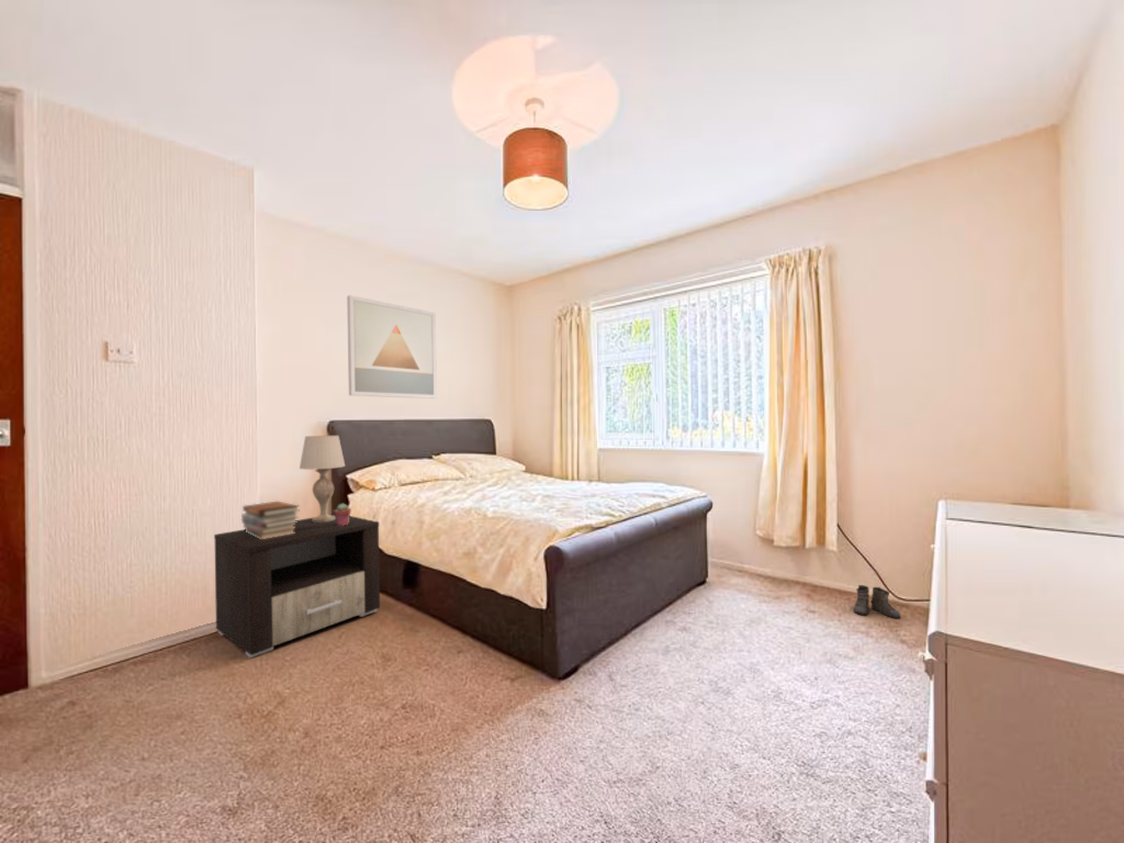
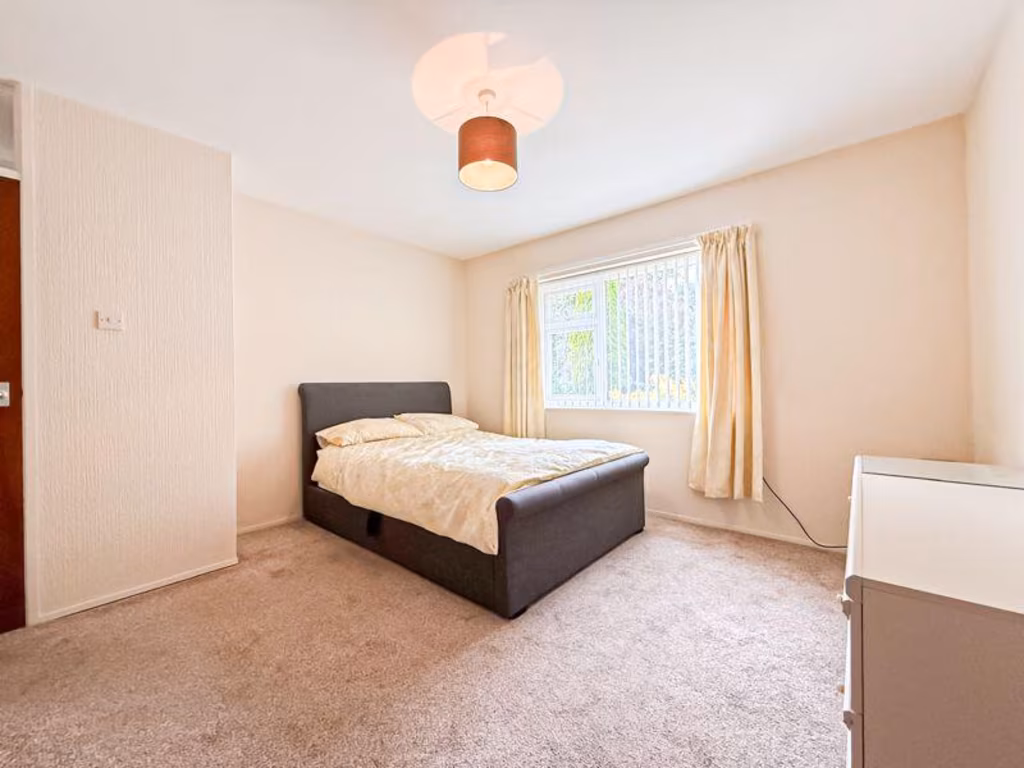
- potted succulent [333,503,352,526]
- book stack [240,501,301,539]
- table lamp [299,435,346,522]
- boots [848,584,901,620]
- nightstand [213,513,381,659]
- wall art [346,294,438,400]
